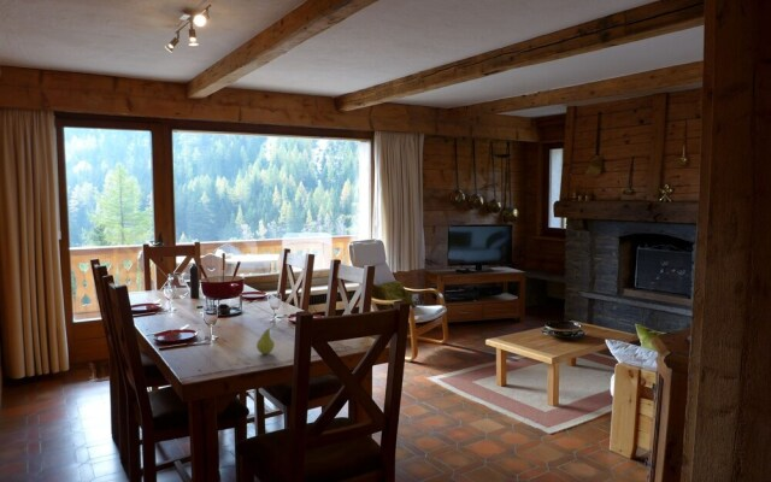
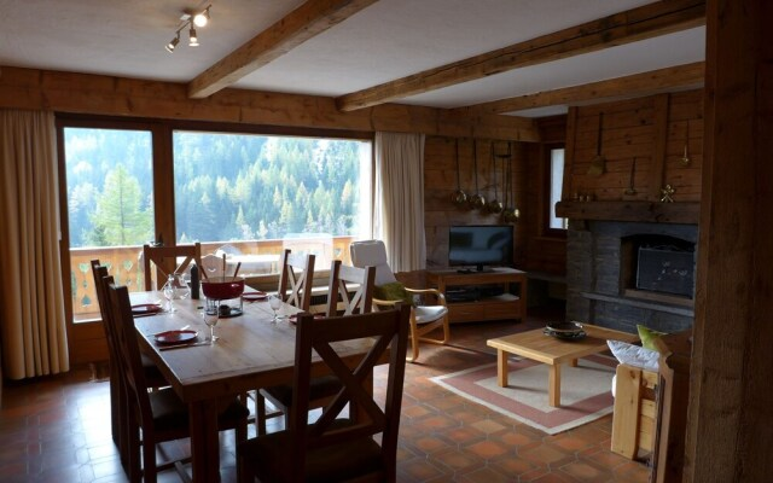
- fruit [255,323,277,355]
